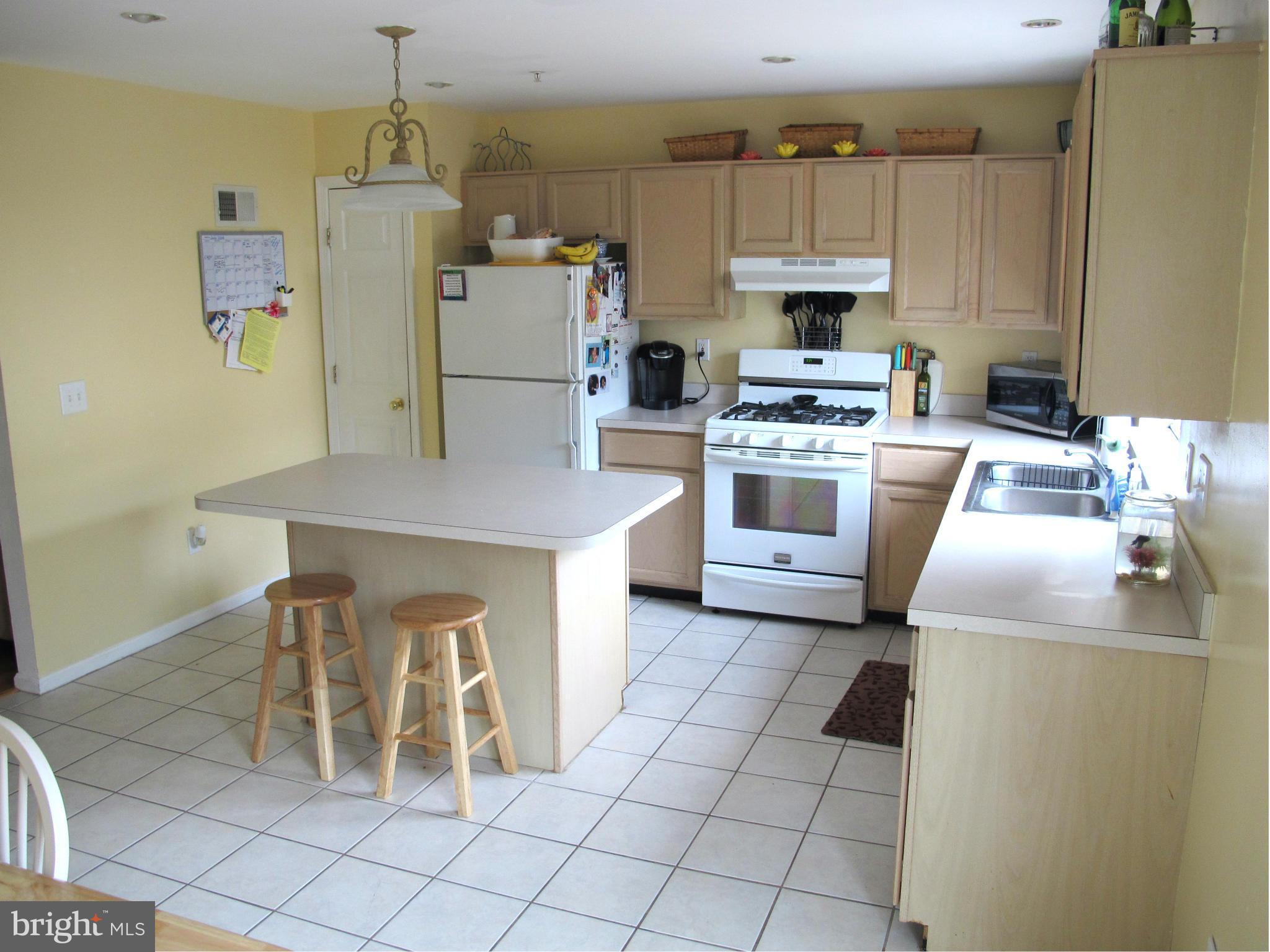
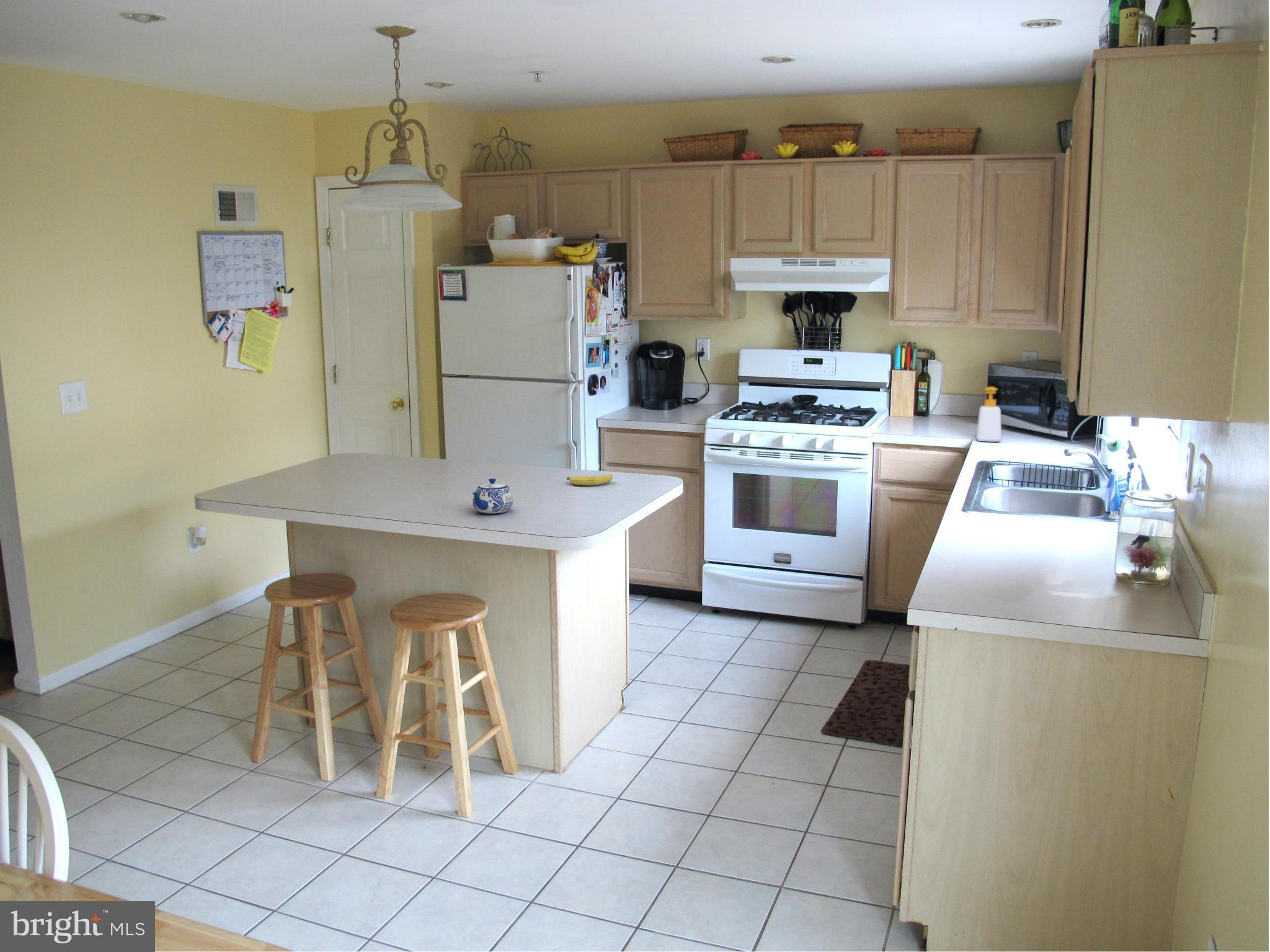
+ soap bottle [975,386,1002,443]
+ fruit [566,474,613,486]
+ teapot [472,478,513,514]
